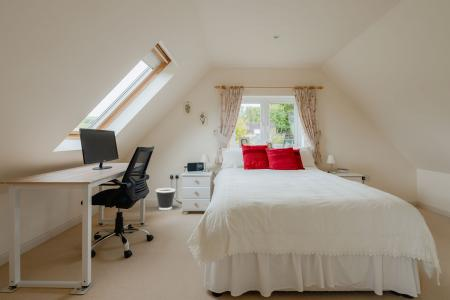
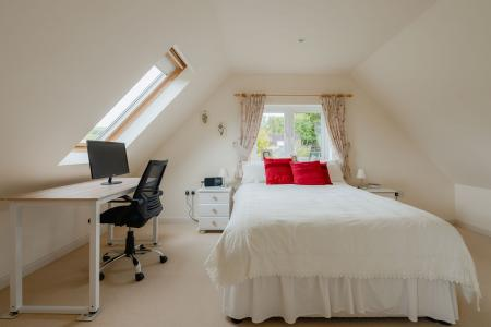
- wastebasket [155,187,176,211]
